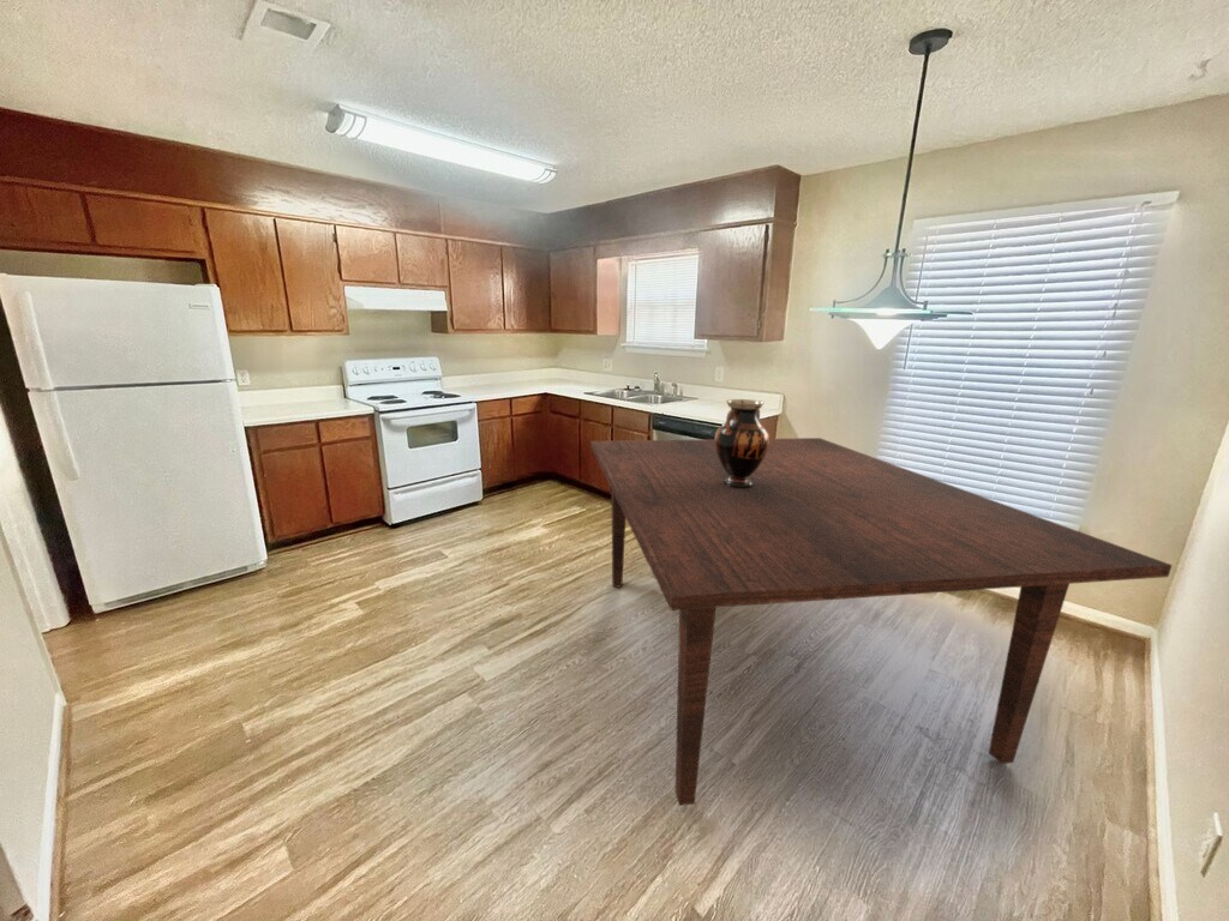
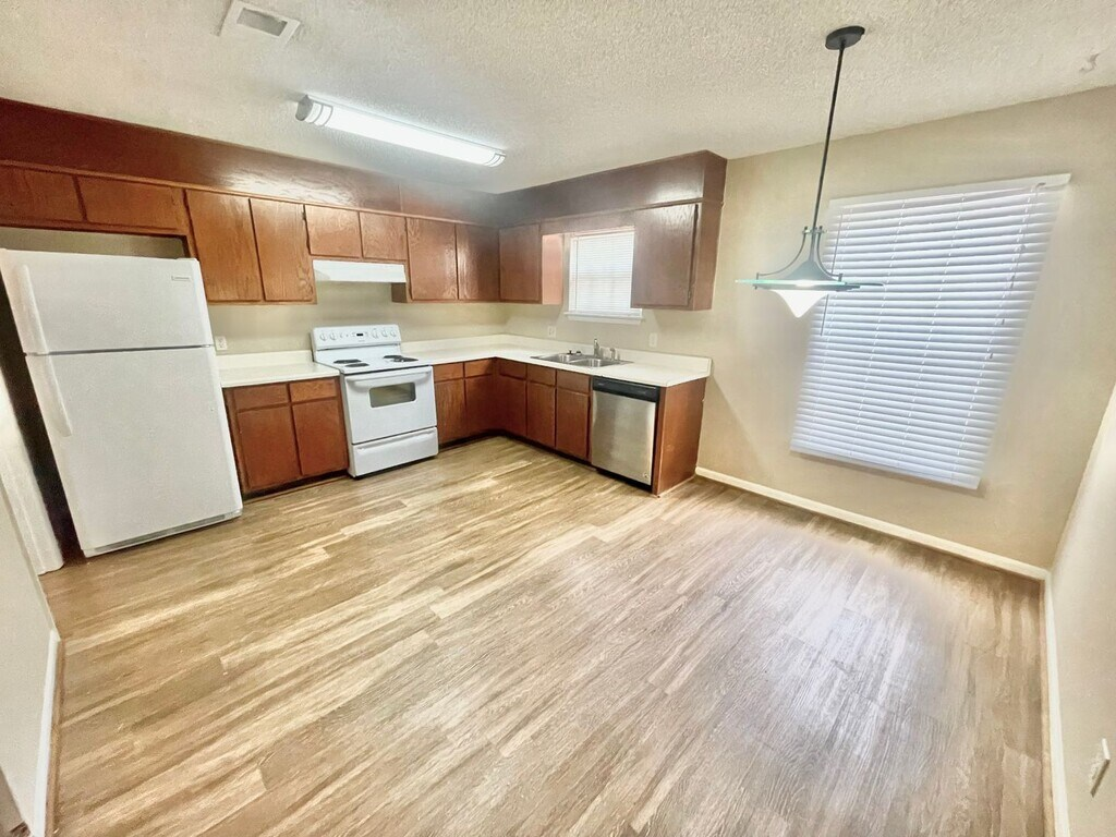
- vase [714,398,771,488]
- table [589,437,1173,807]
